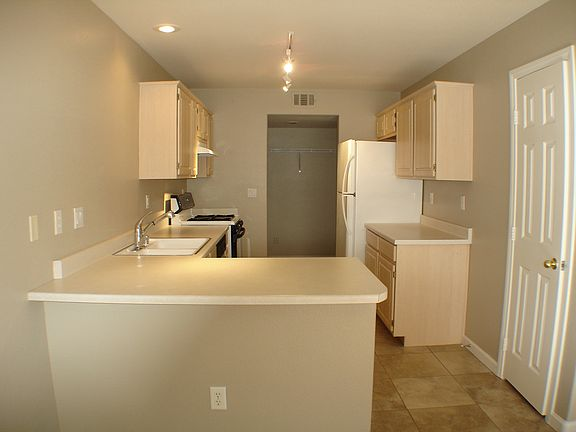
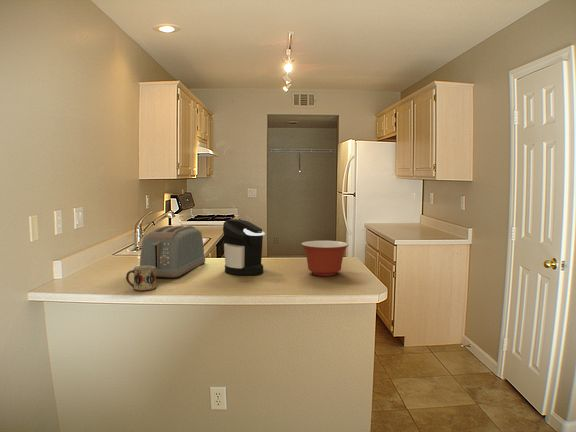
+ coffee maker [222,218,266,276]
+ toaster [139,225,206,278]
+ mug [125,265,157,292]
+ mixing bowl [300,240,349,277]
